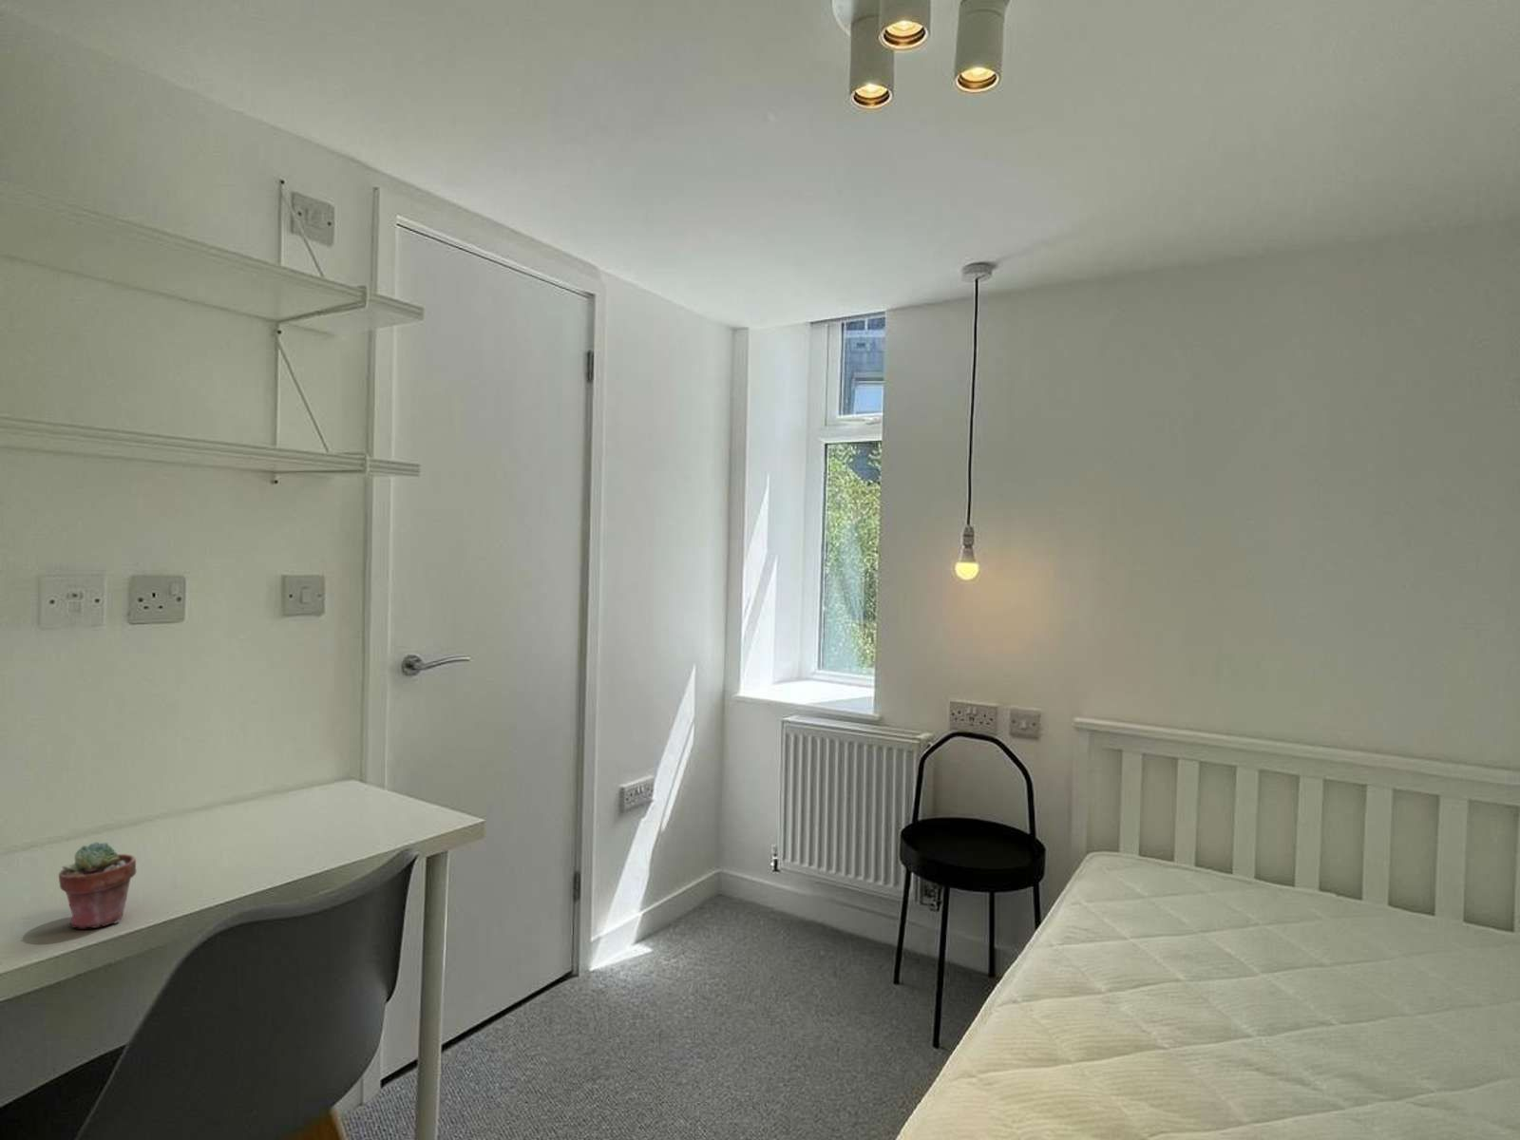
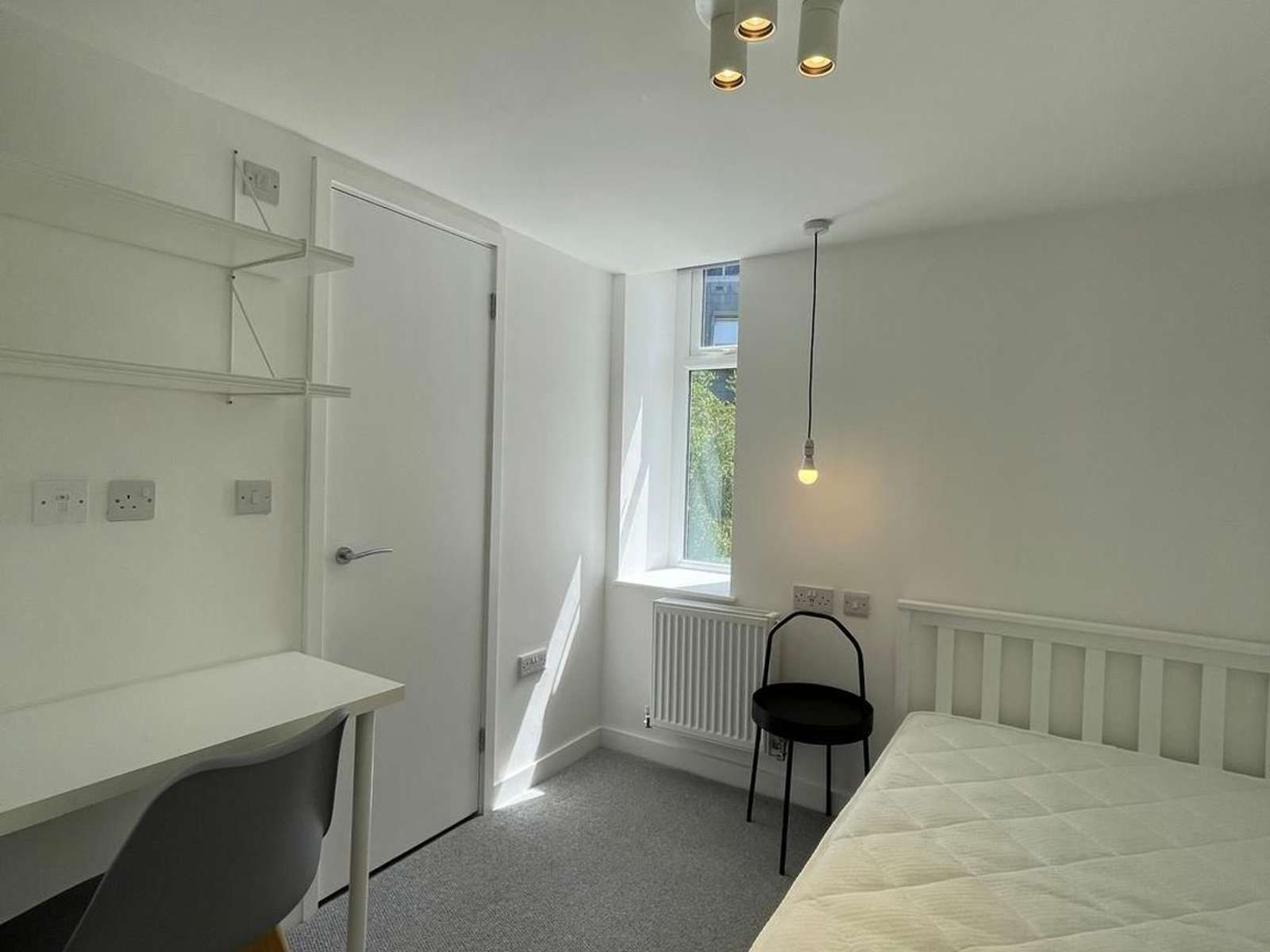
- potted succulent [57,841,136,929]
